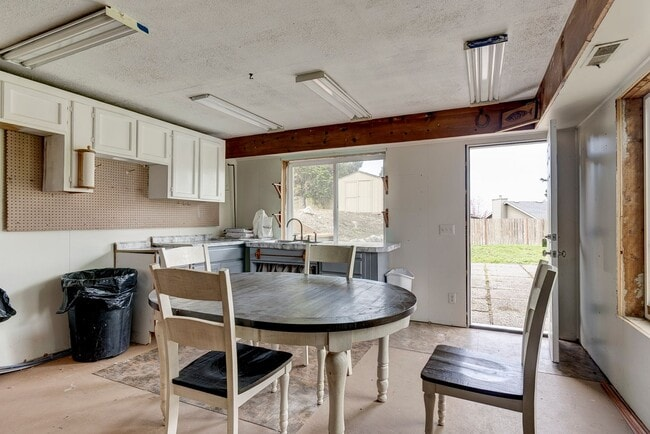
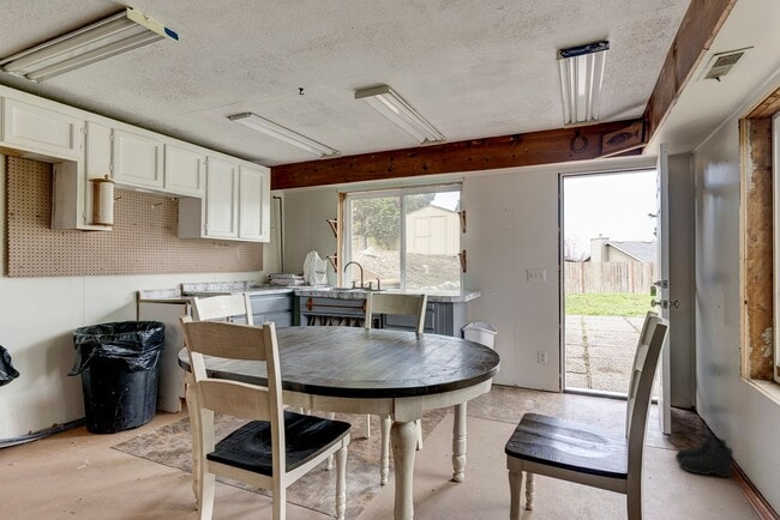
+ boots [673,433,736,478]
